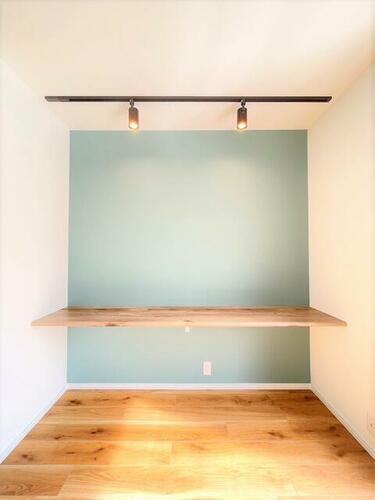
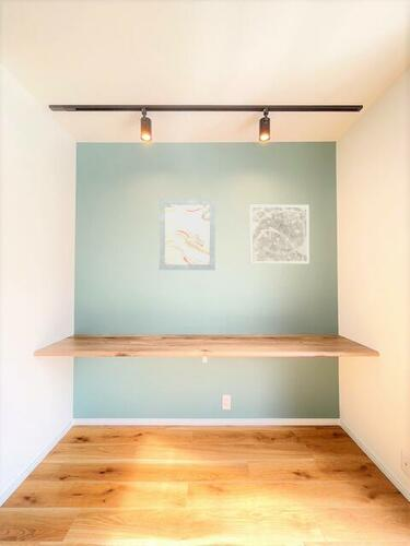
+ wall art [248,204,311,265]
+ wall art [159,199,216,271]
